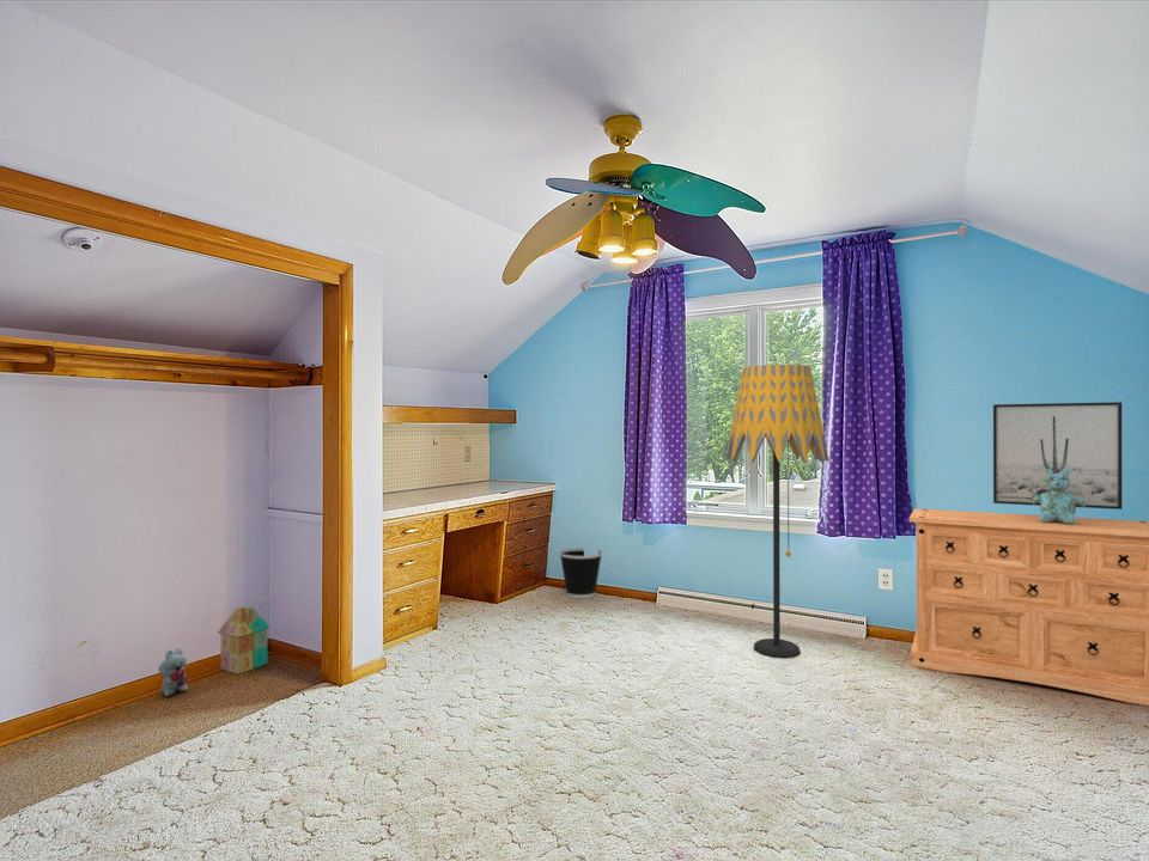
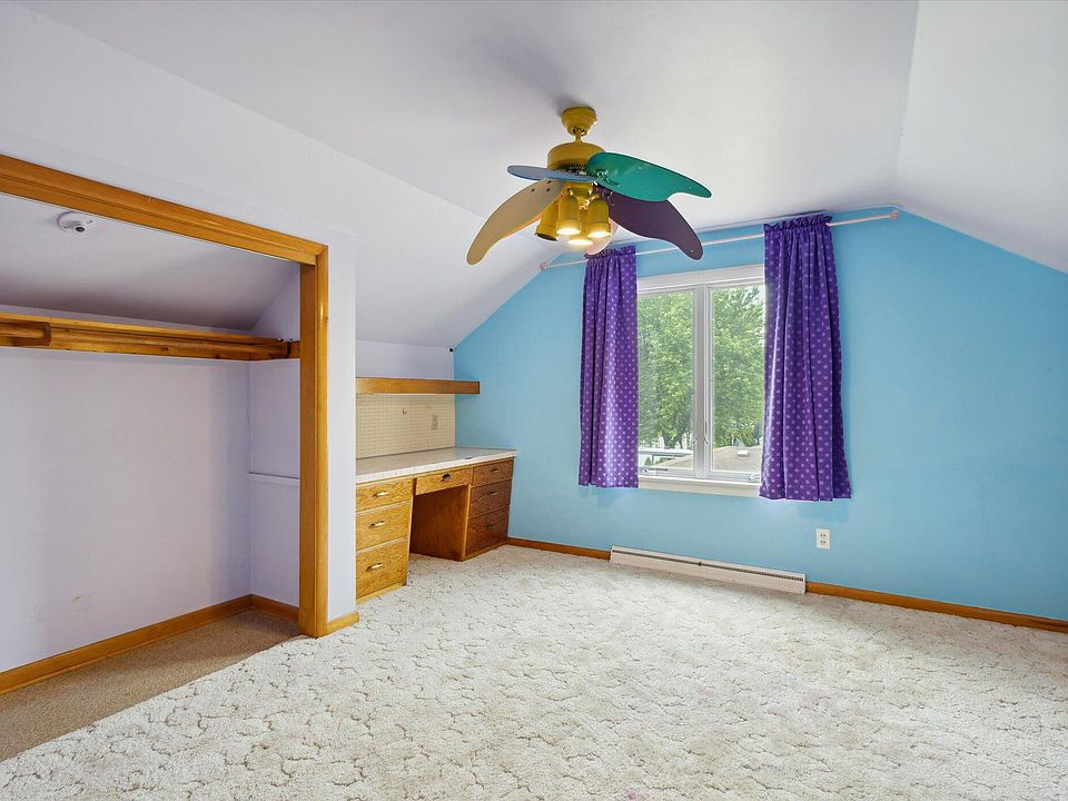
- dresser [908,507,1149,707]
- stuffed bear [1031,469,1087,525]
- toy house [217,605,270,676]
- wastebasket [558,546,603,599]
- floor lamp [724,364,831,659]
- plush toy [157,647,189,698]
- wall art [992,401,1123,511]
